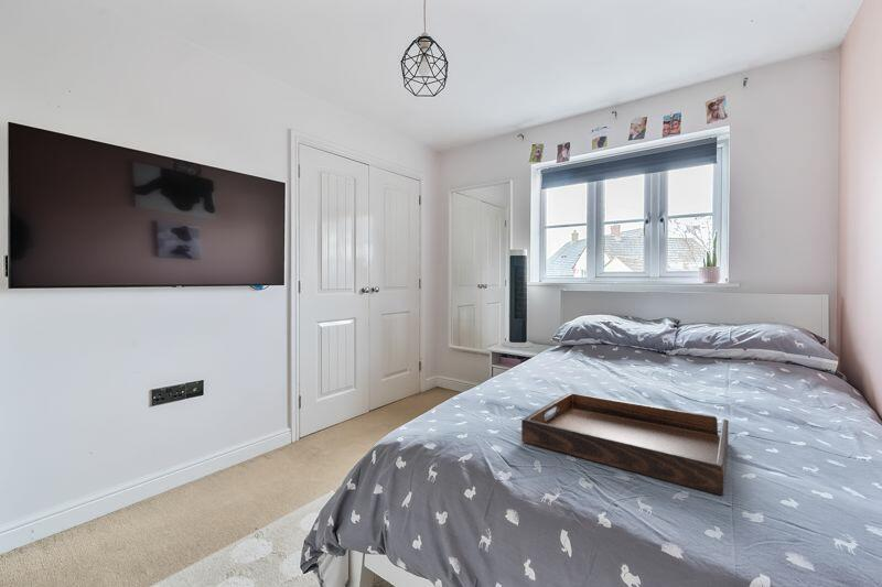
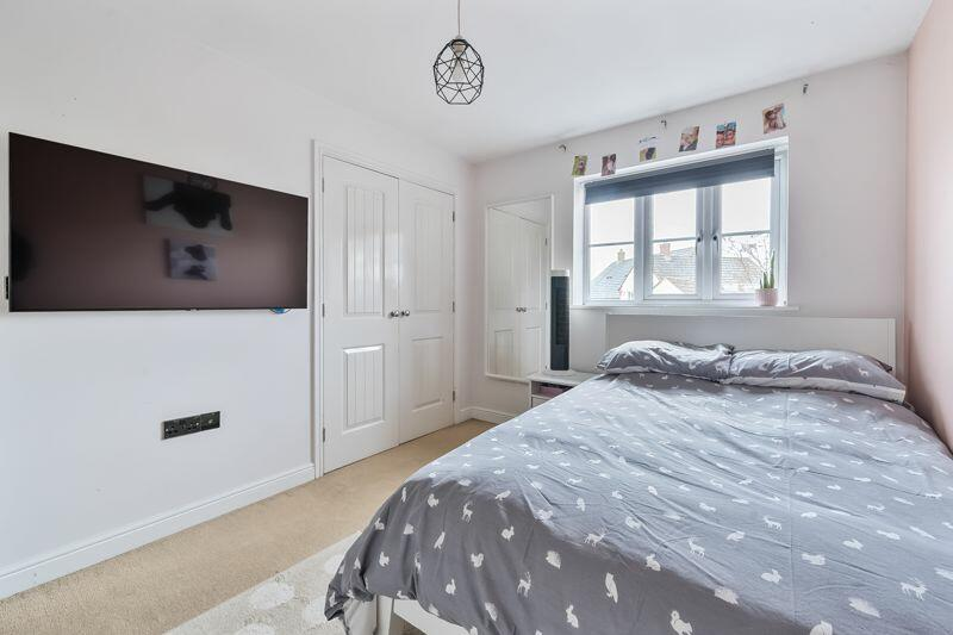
- serving tray [520,392,730,497]
